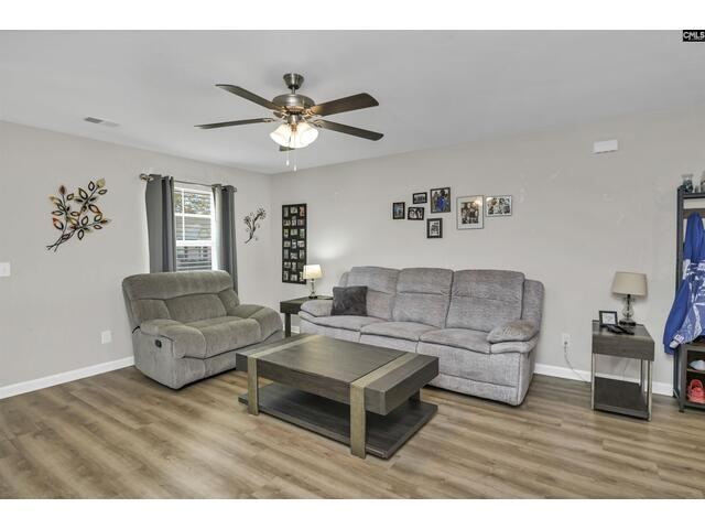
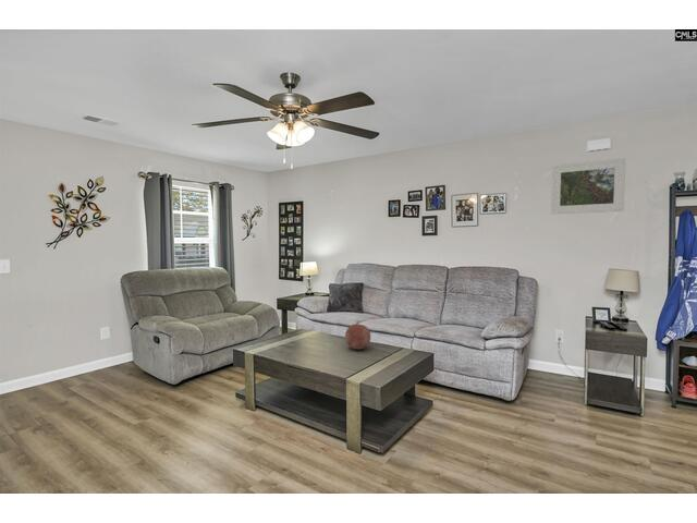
+ decorative ball [344,323,371,351]
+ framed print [550,157,626,216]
